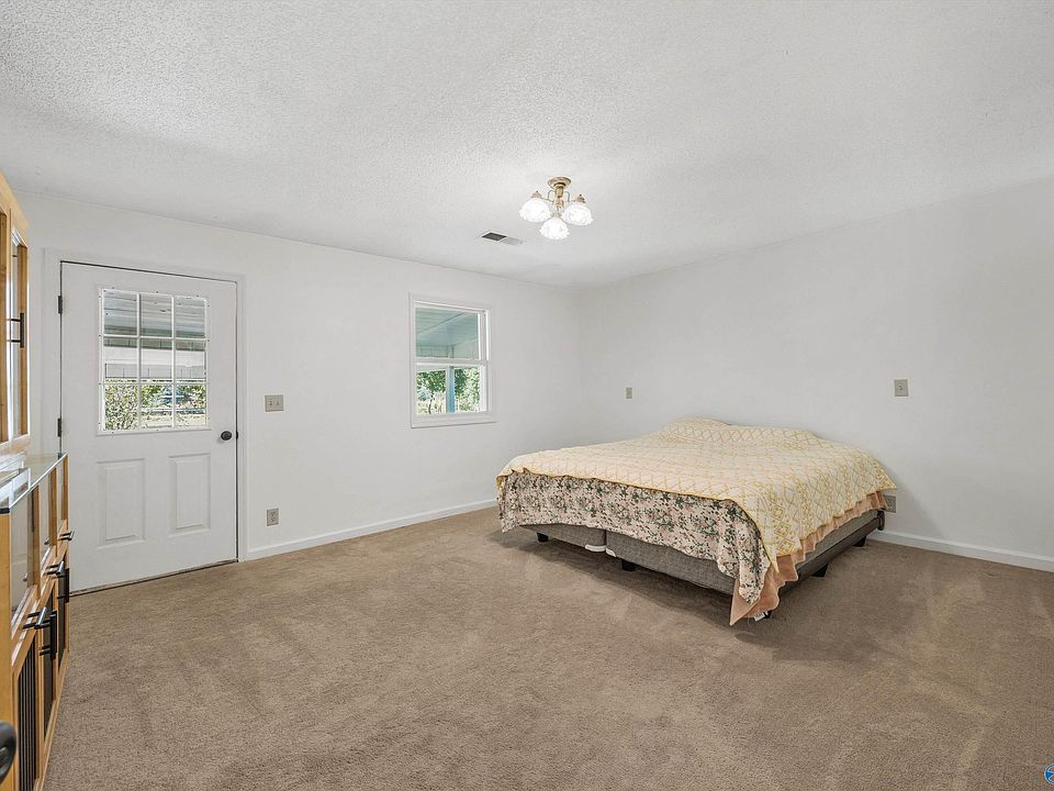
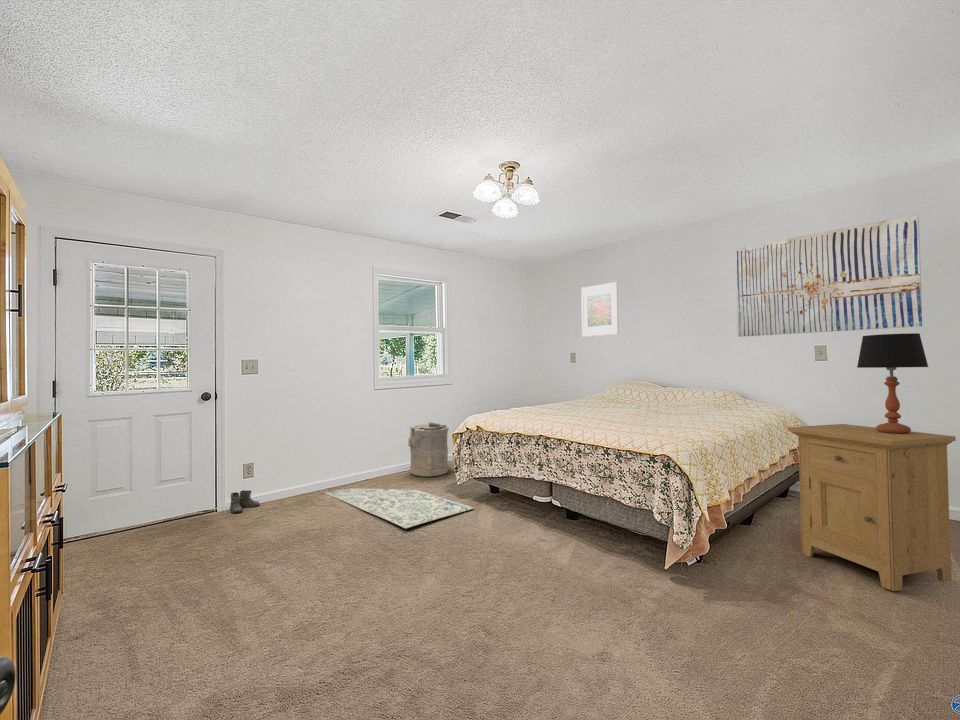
+ table lamp [856,332,929,434]
+ nightstand [787,423,957,592]
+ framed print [580,281,620,338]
+ boots [227,489,261,514]
+ wall art [735,213,923,338]
+ laundry hamper [407,422,450,478]
+ rug [324,487,475,530]
